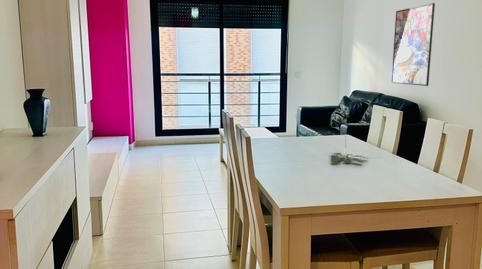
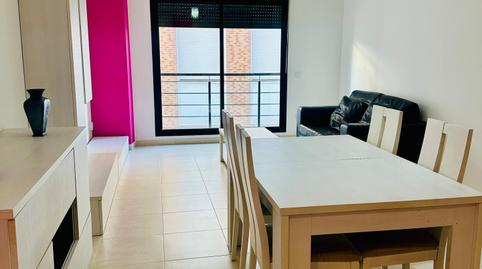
- plant [330,109,367,164]
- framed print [391,2,436,87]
